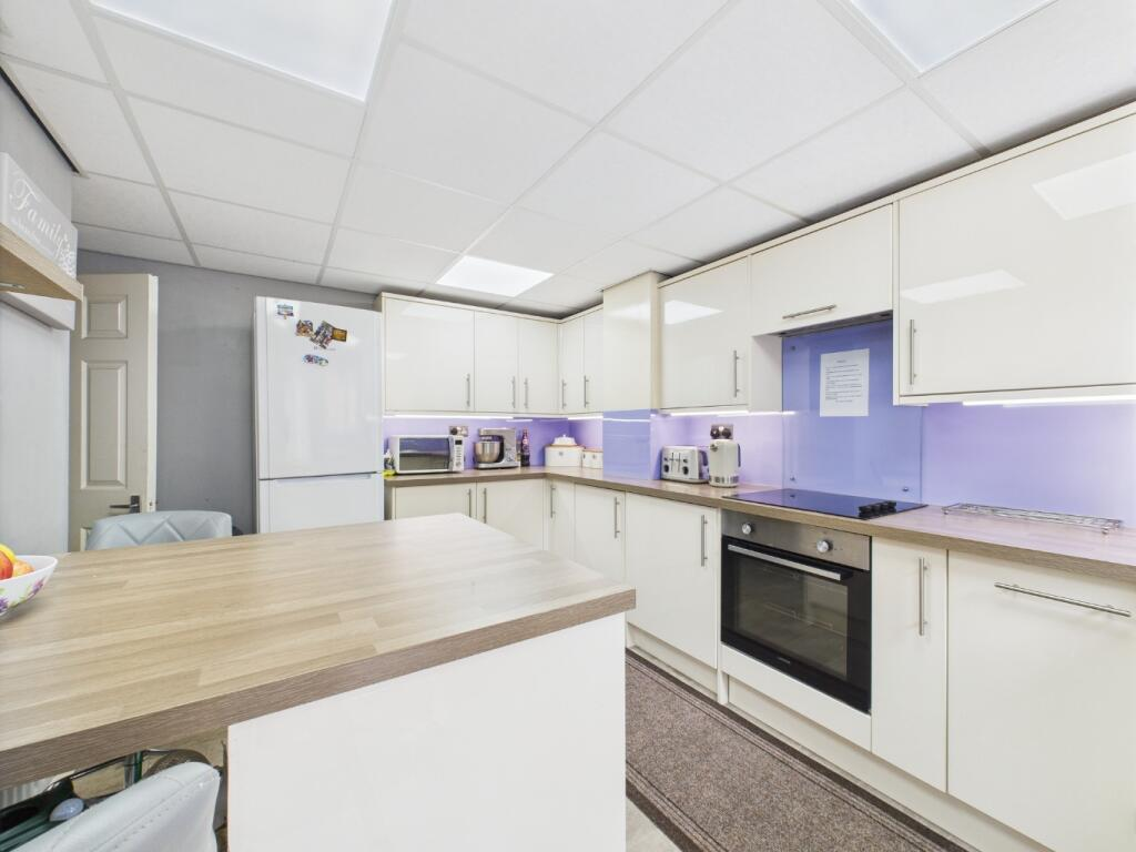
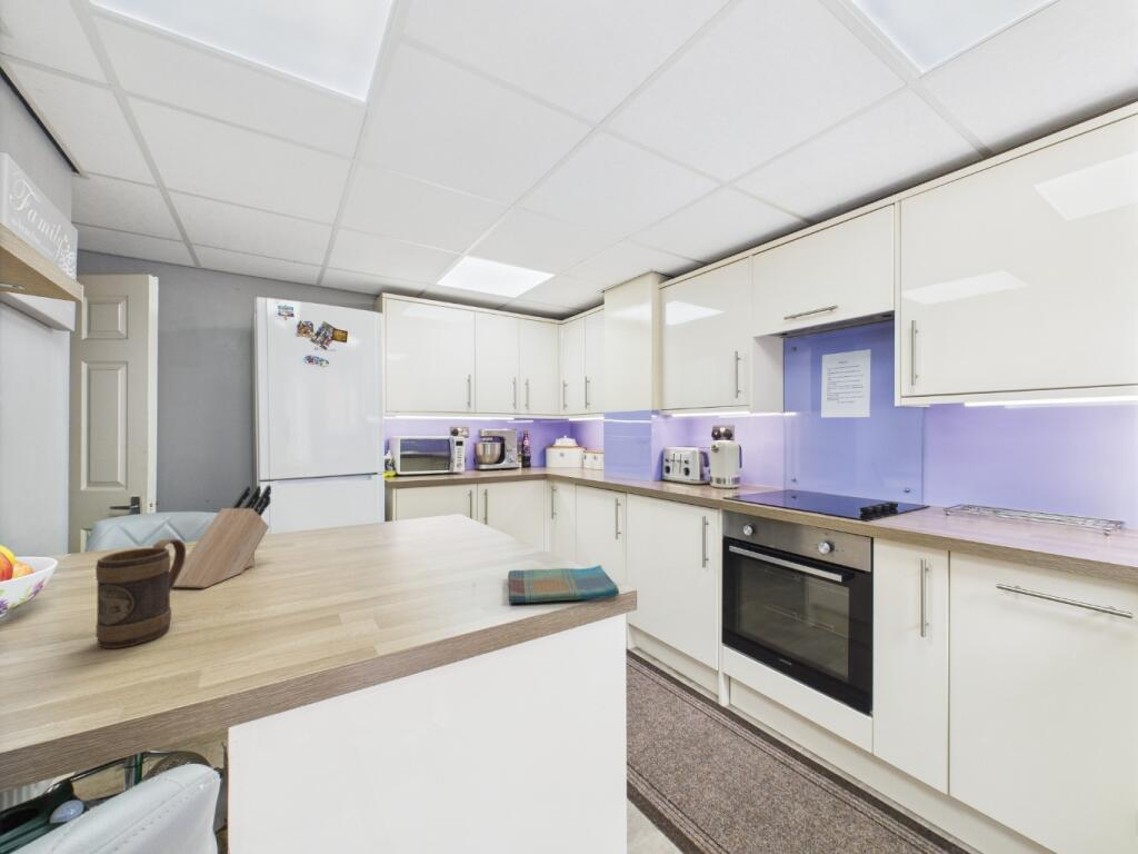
+ mug [94,538,187,649]
+ knife block [172,485,272,589]
+ dish towel [507,564,620,605]
